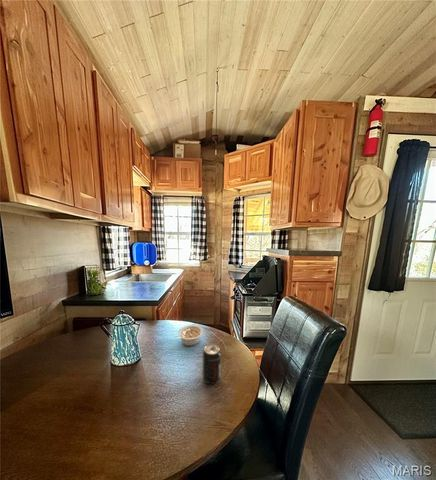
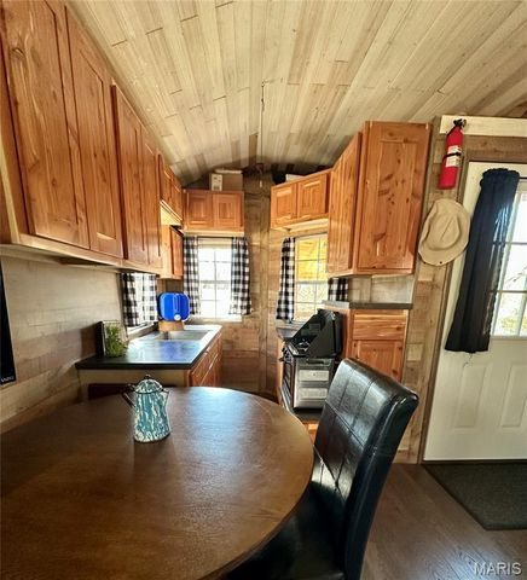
- legume [175,324,204,347]
- beverage can [201,343,222,385]
